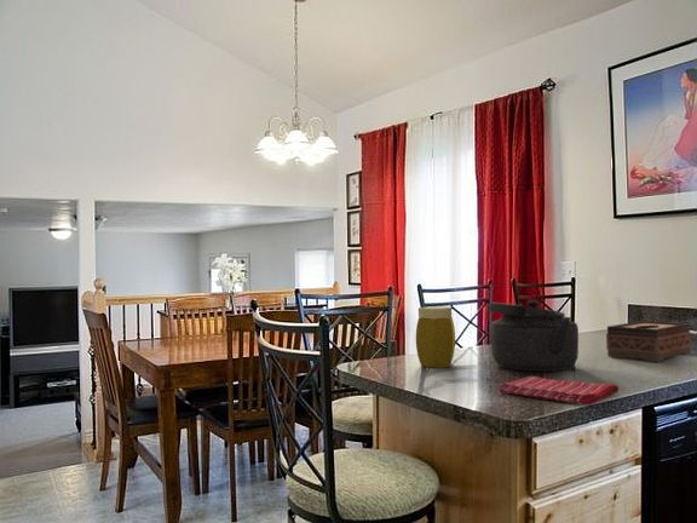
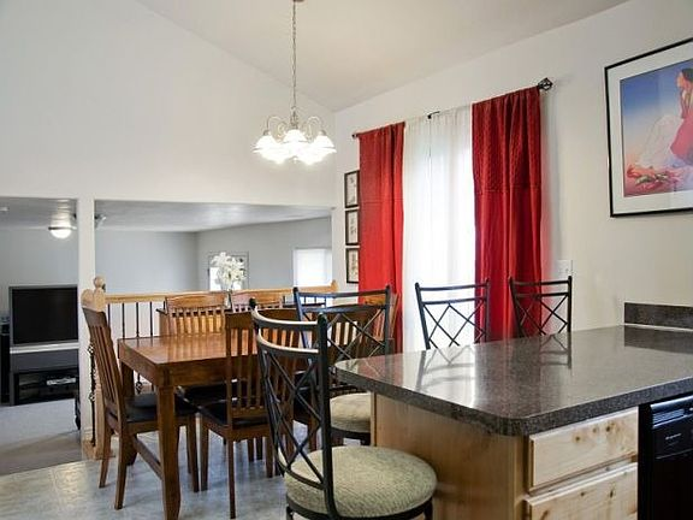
- jar [415,305,456,369]
- dish towel [497,375,620,407]
- tissue box [605,320,692,363]
- kettle [488,299,580,373]
